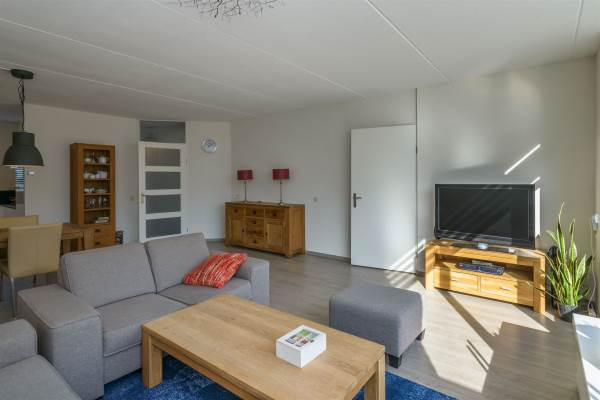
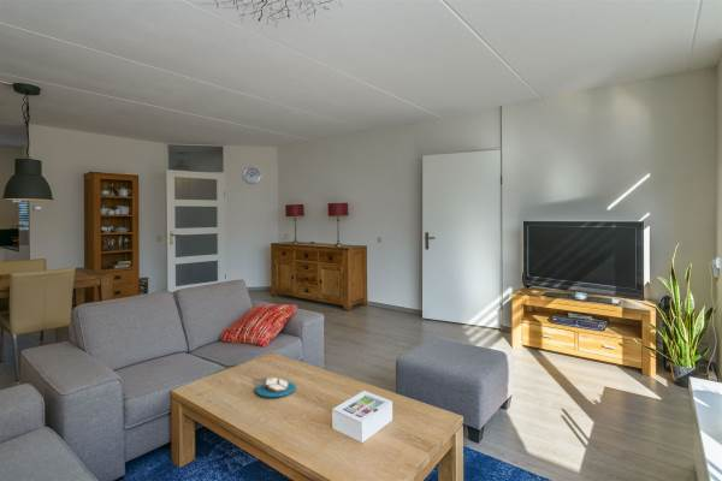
+ candle [255,376,297,398]
